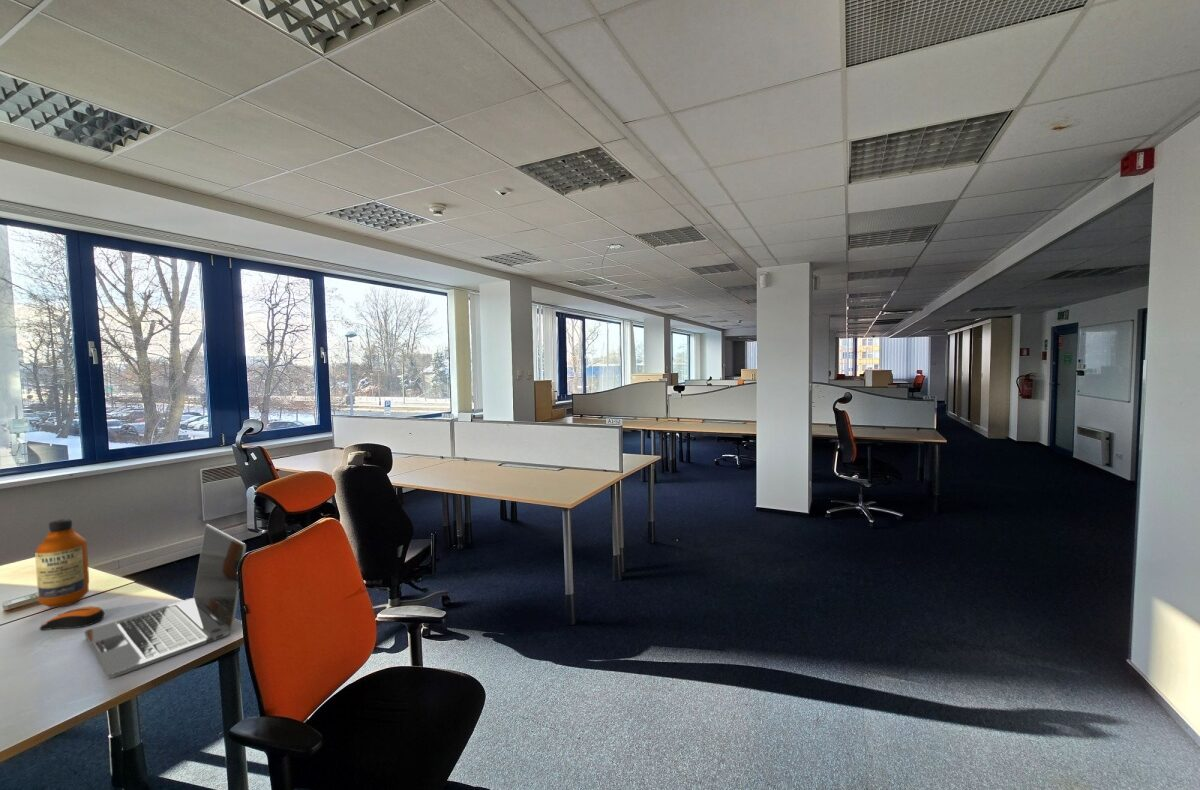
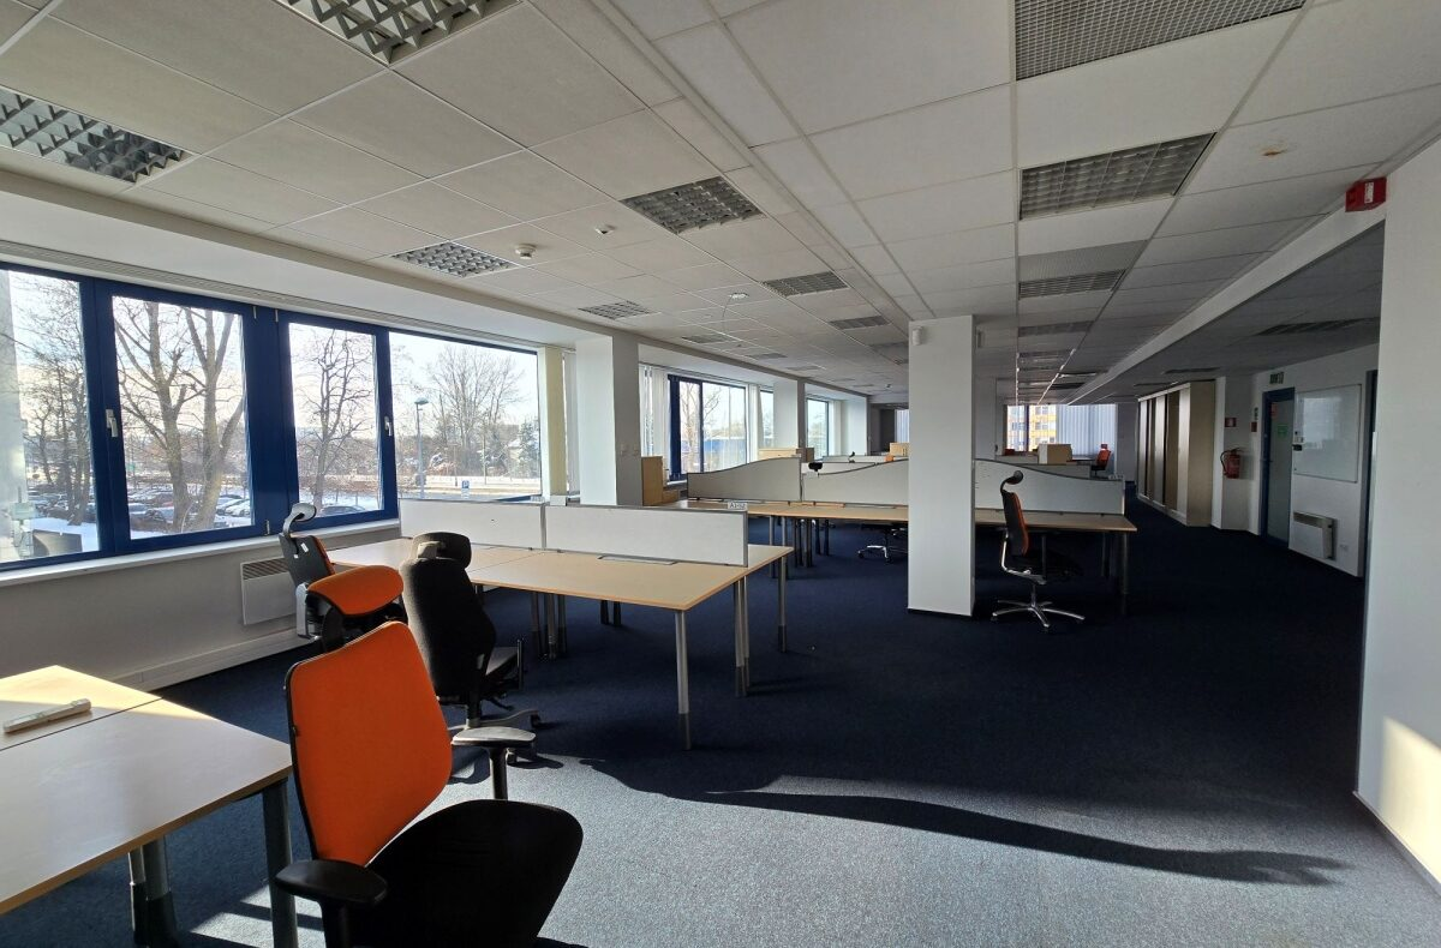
- computer mouse [39,605,105,631]
- laptop [83,523,247,679]
- bottle [34,518,90,609]
